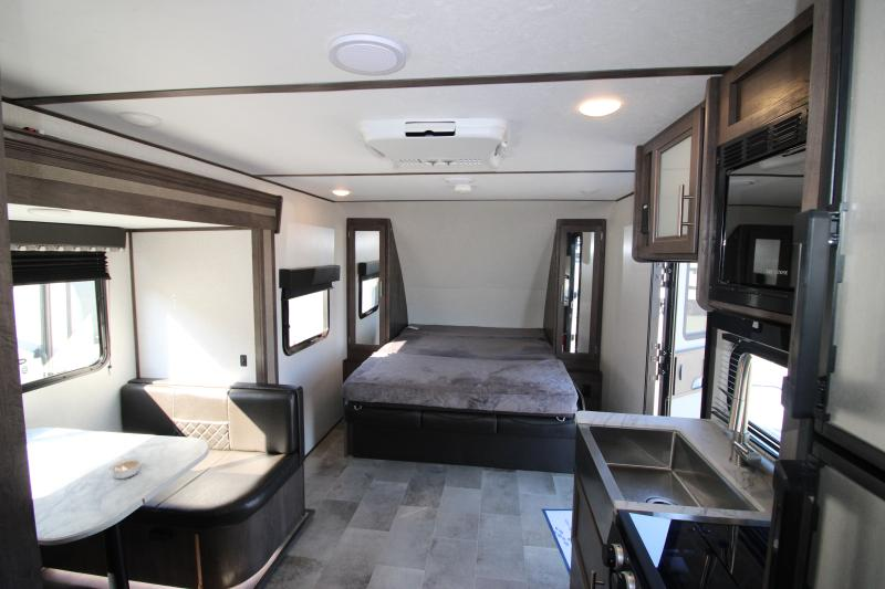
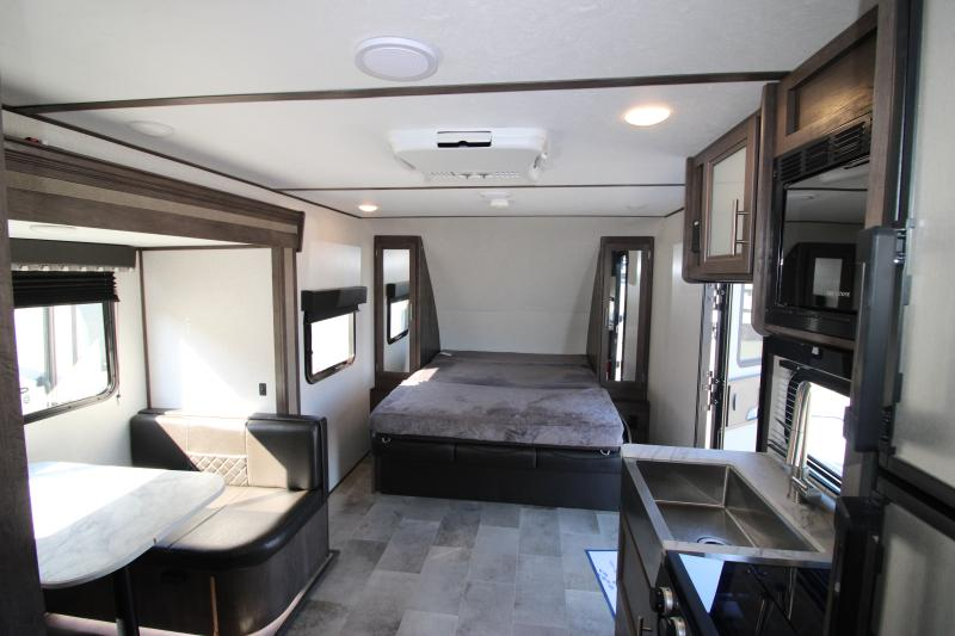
- legume [108,456,143,480]
